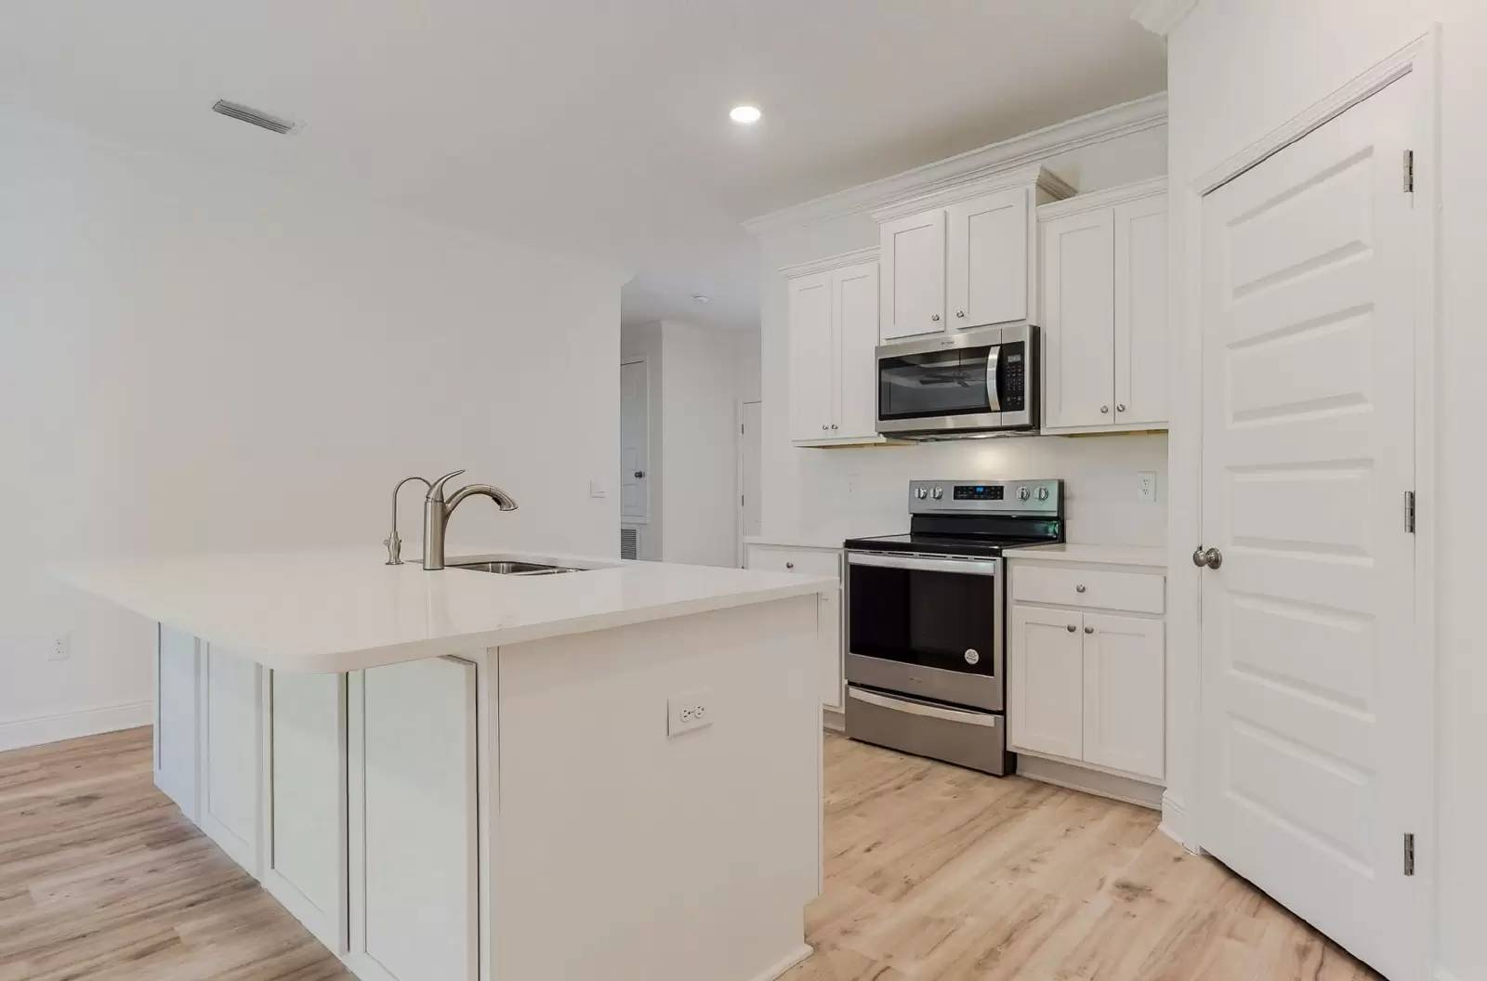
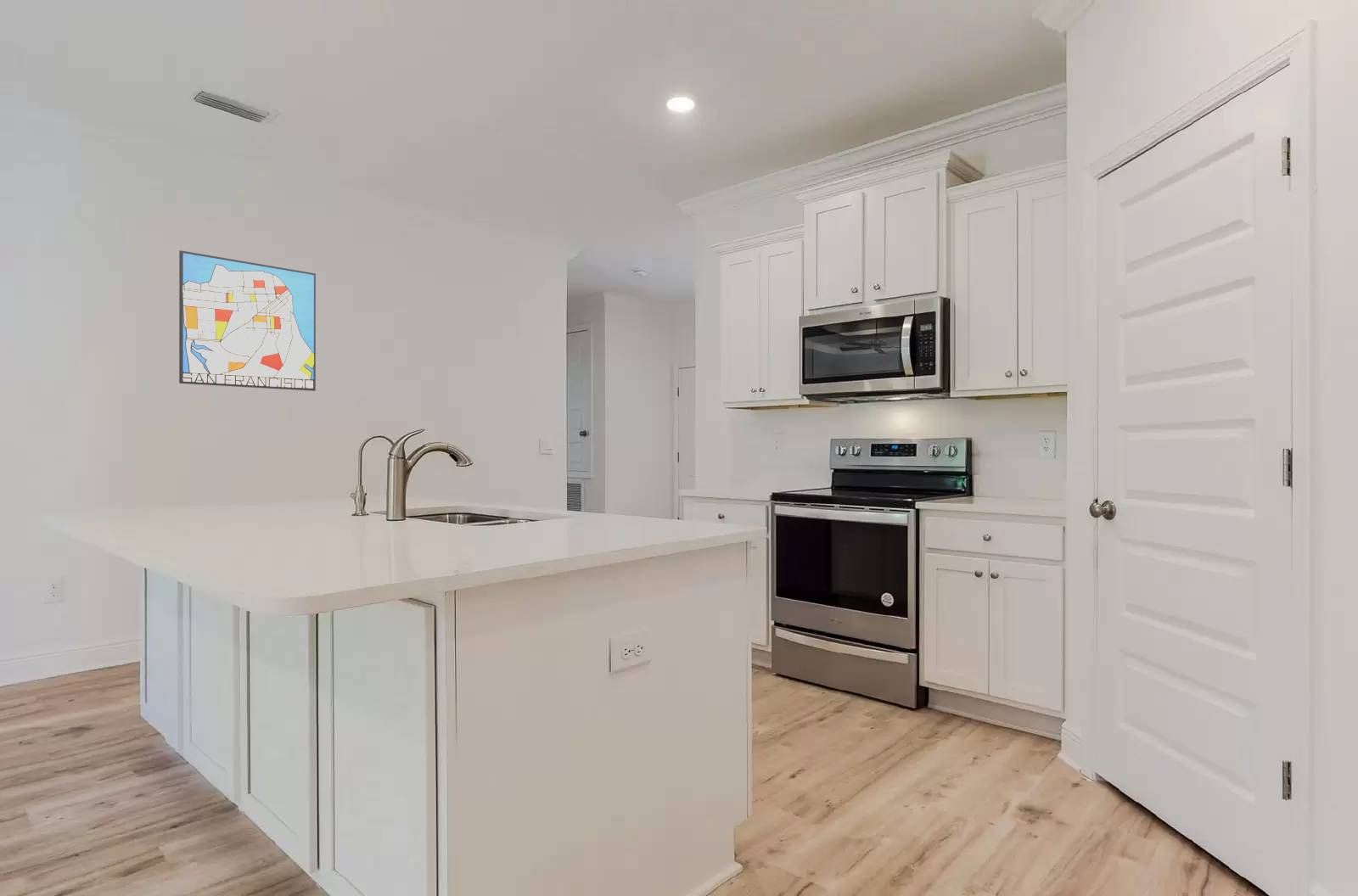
+ wall art [178,249,317,392]
